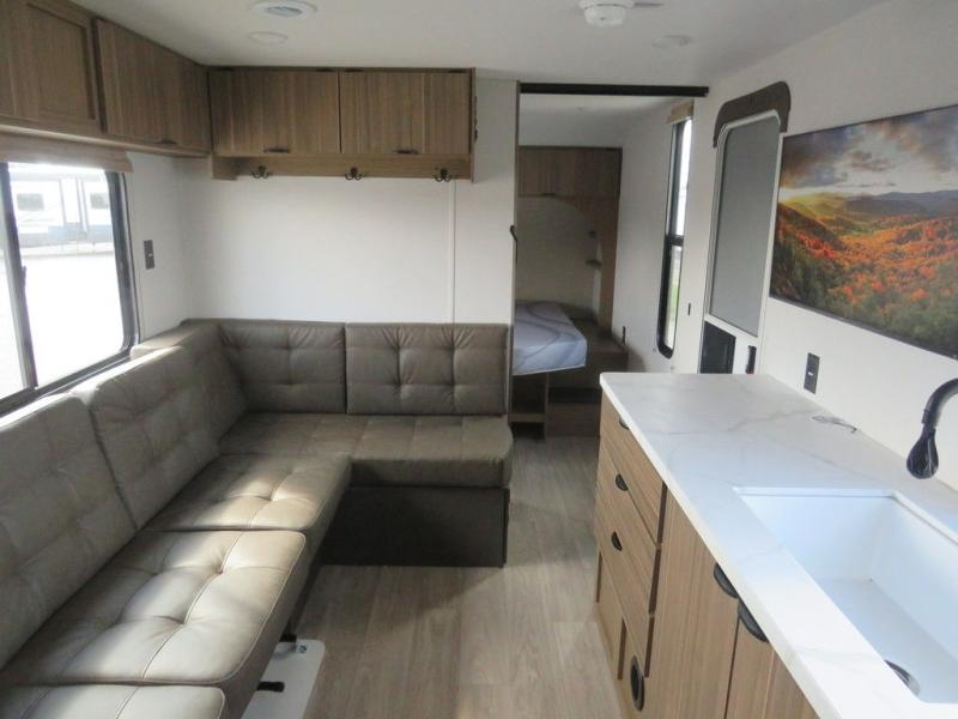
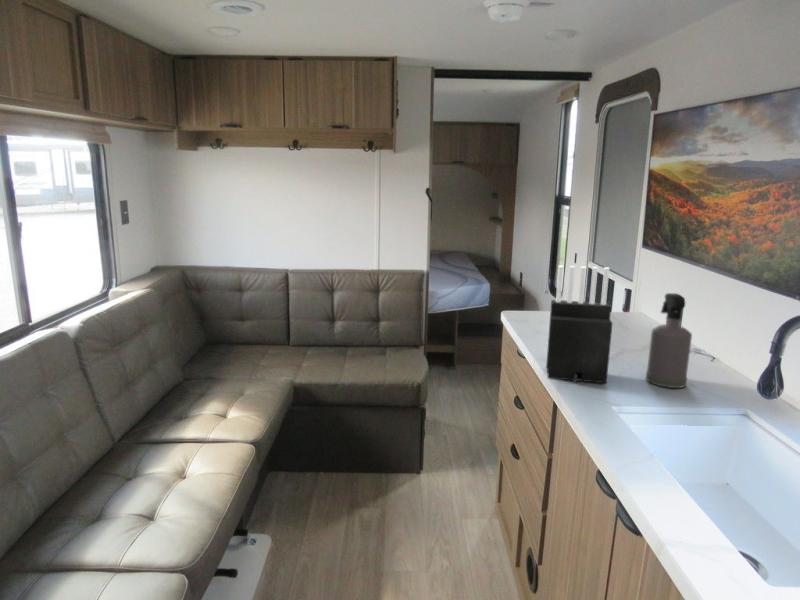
+ knife block [545,264,614,384]
+ spray bottle [644,292,693,389]
